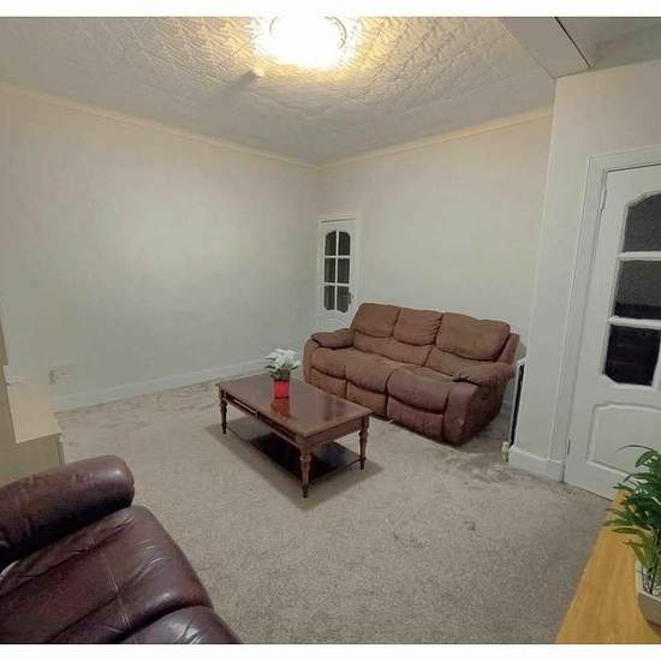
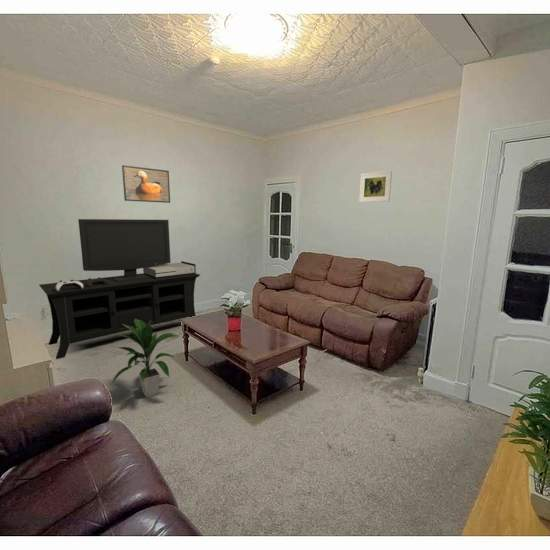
+ media console [38,218,201,360]
+ indoor plant [110,319,179,398]
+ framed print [358,170,393,203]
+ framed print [121,164,171,204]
